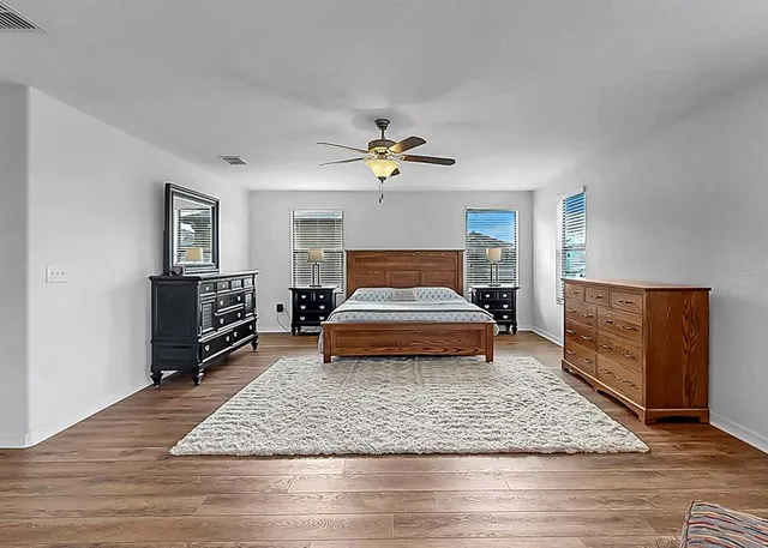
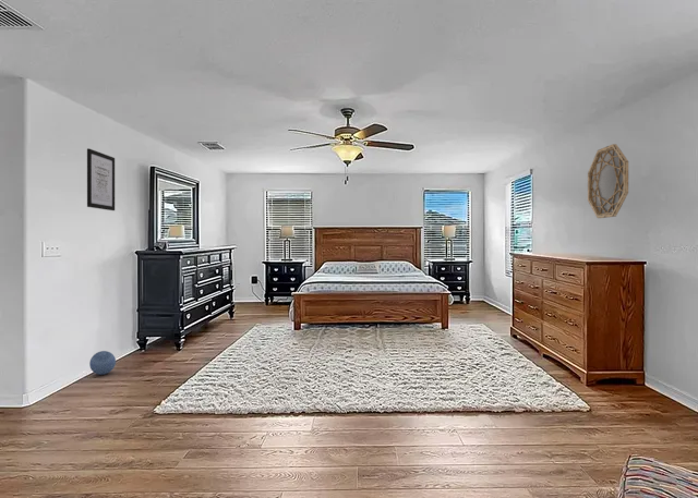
+ ball [88,350,117,376]
+ home mirror [587,143,629,219]
+ wall art [86,147,116,211]
